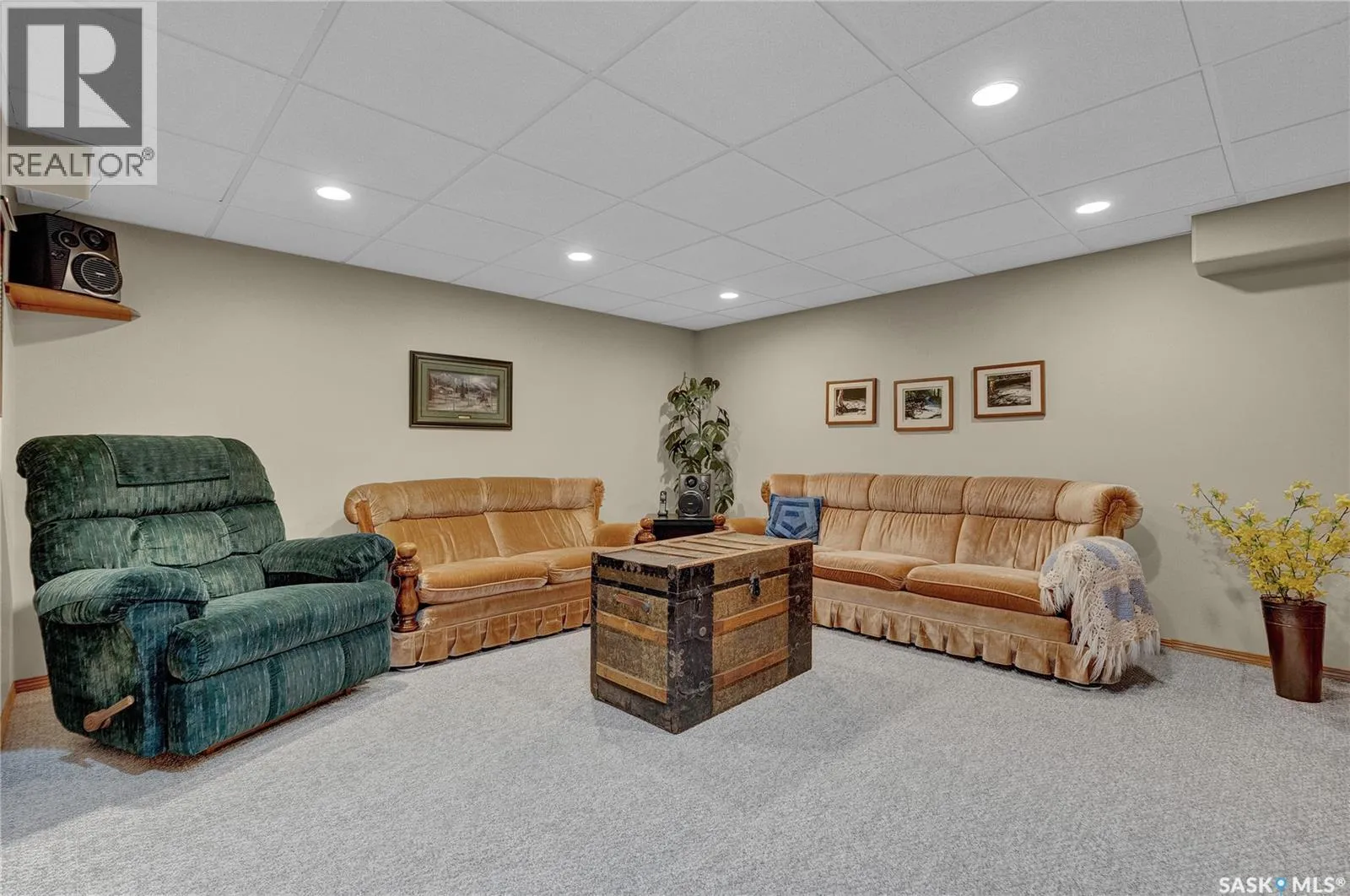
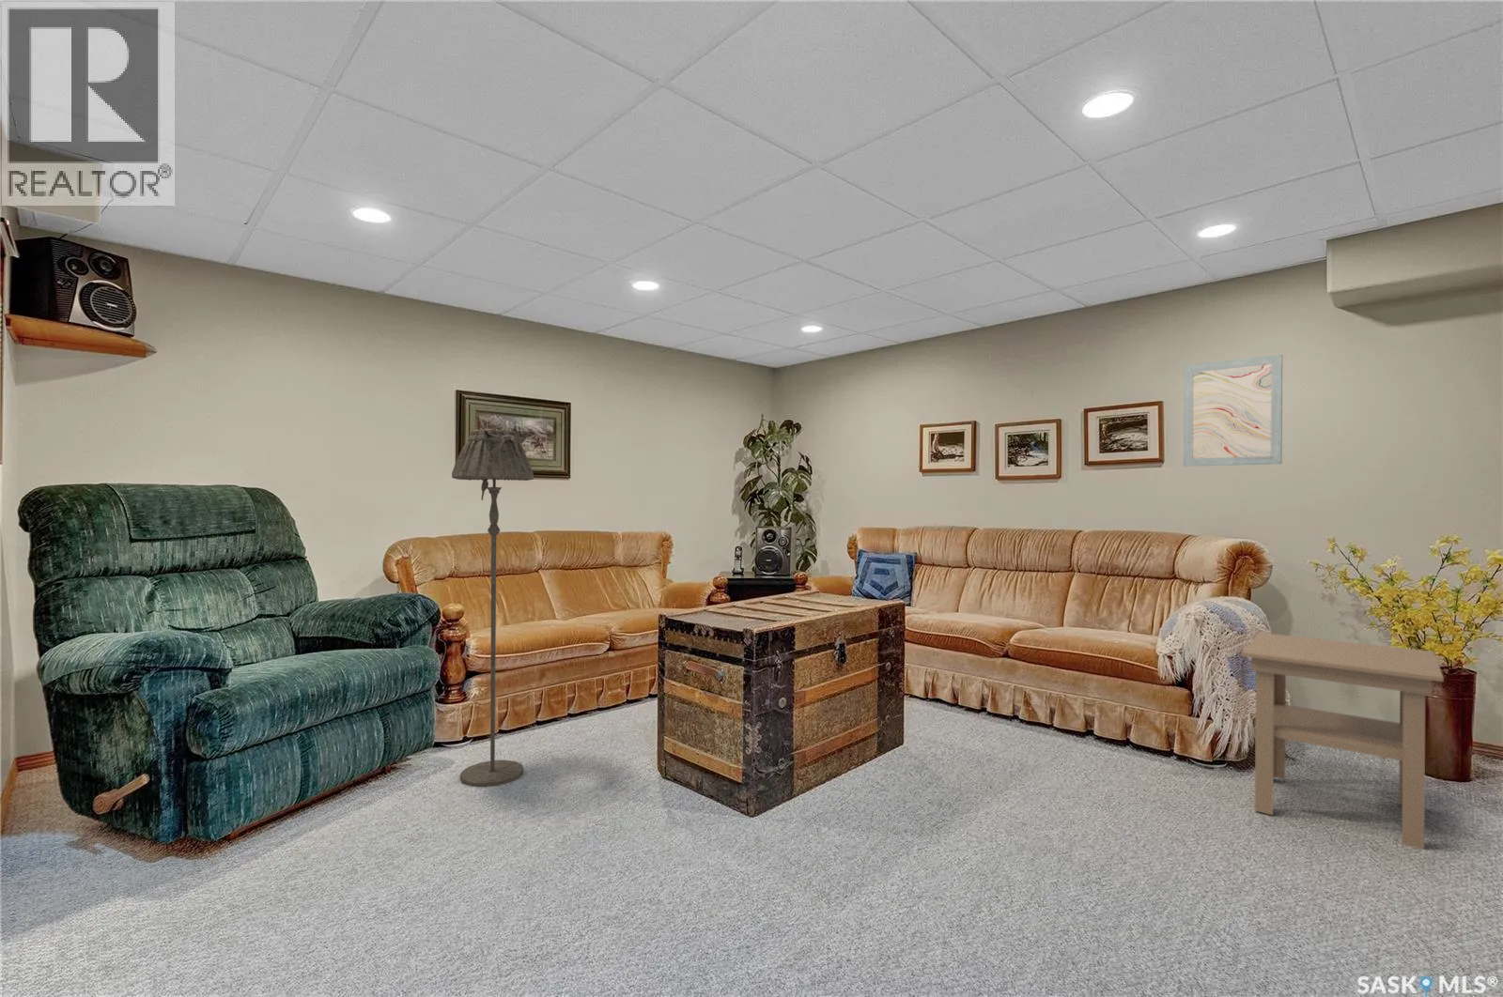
+ side table [1241,632,1445,850]
+ wall art [1182,354,1284,467]
+ floor lamp [451,428,534,788]
